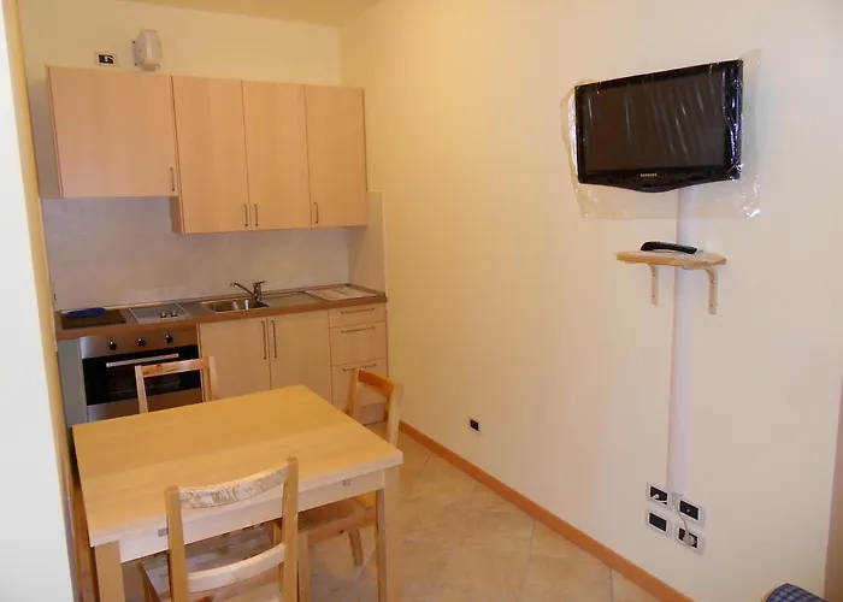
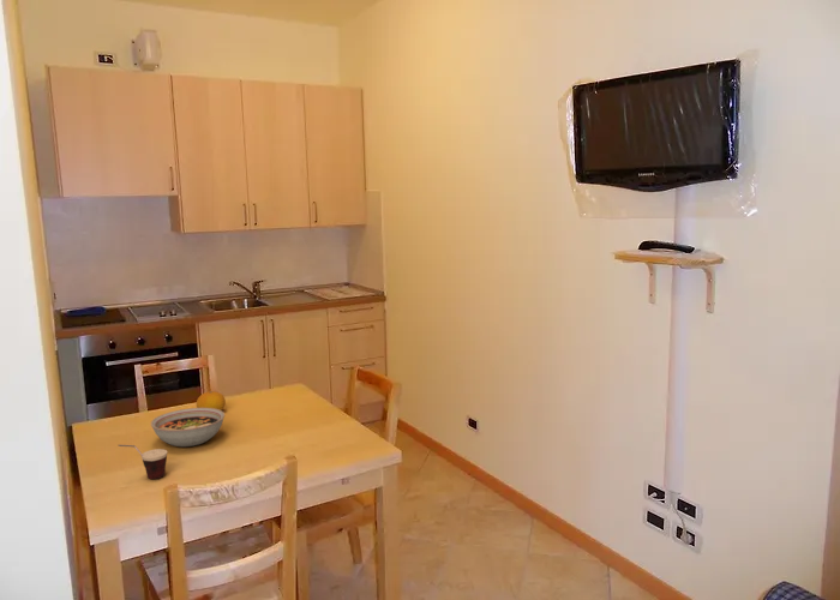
+ fruit [196,390,227,410]
+ cup [116,444,168,480]
+ bowl [150,407,226,448]
